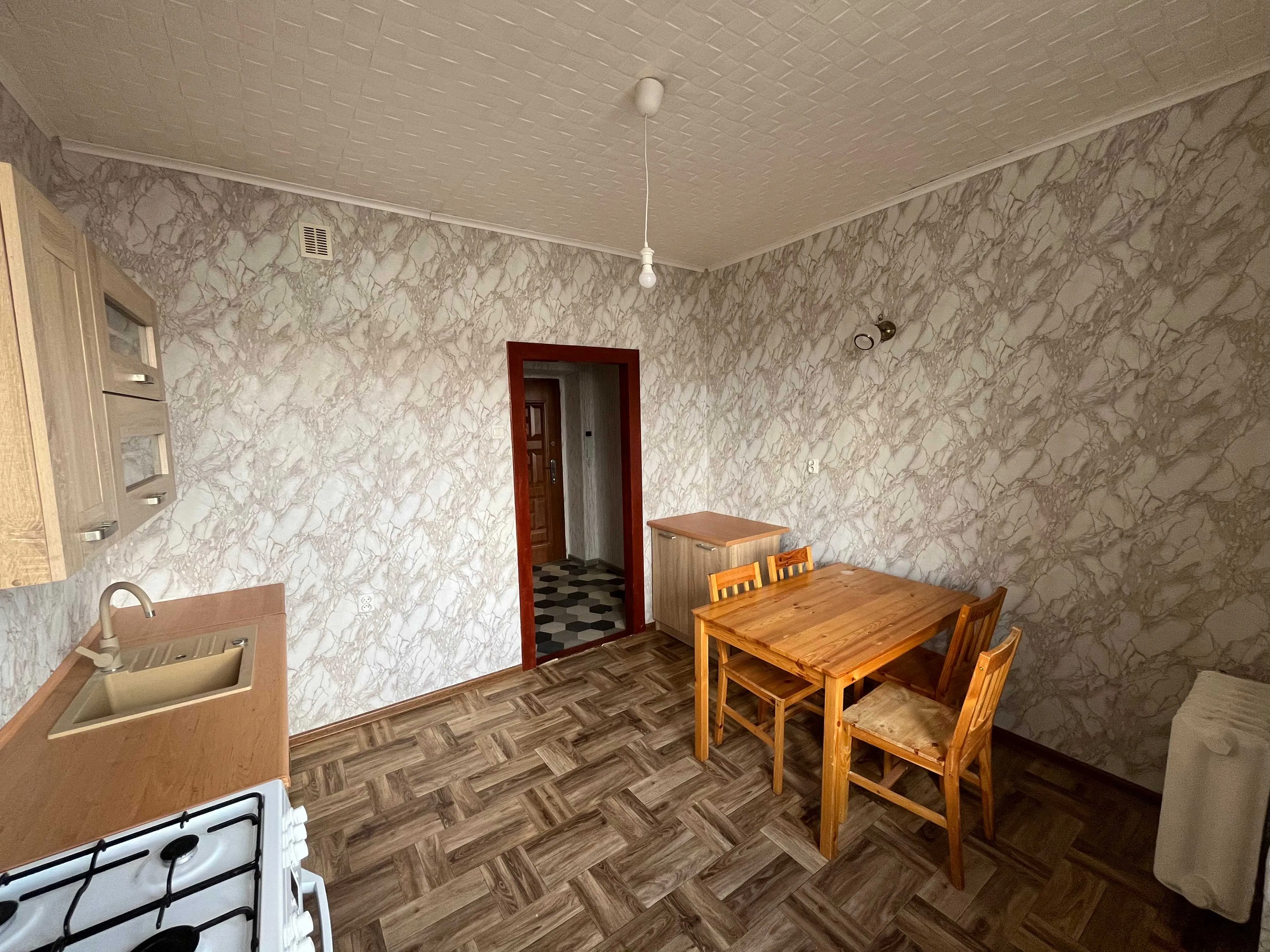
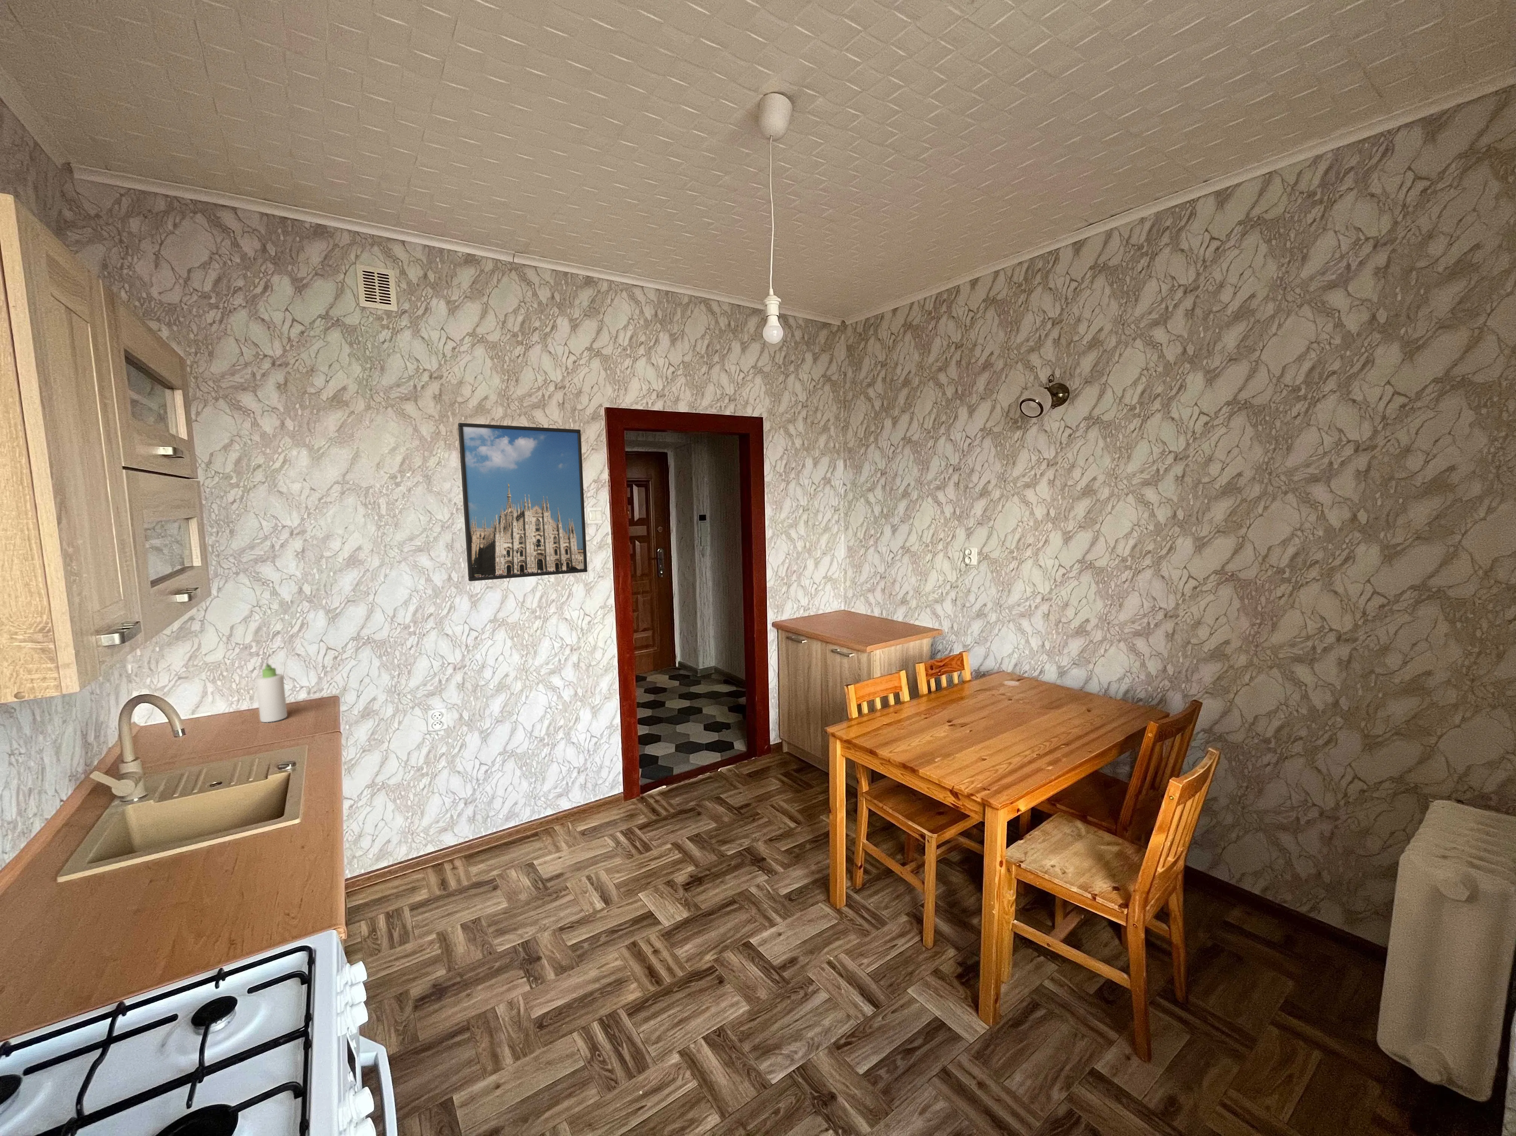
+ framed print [457,422,587,581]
+ bottle [255,662,288,723]
